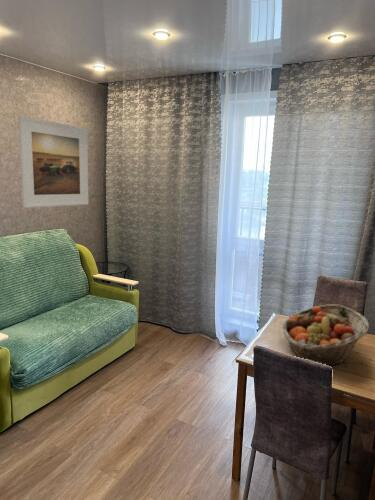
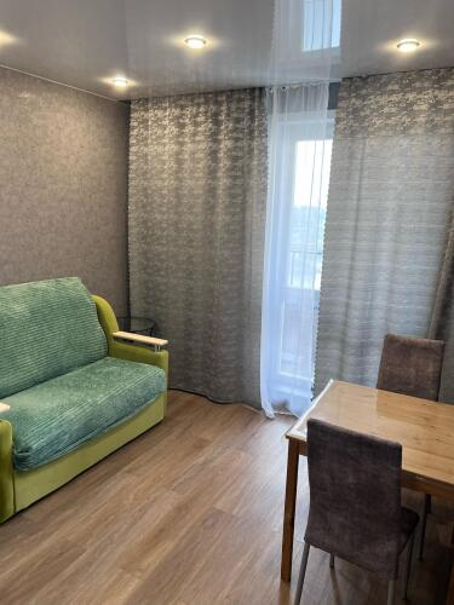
- fruit basket [281,303,370,367]
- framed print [17,115,90,209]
